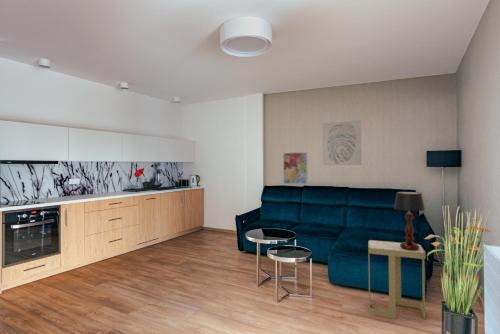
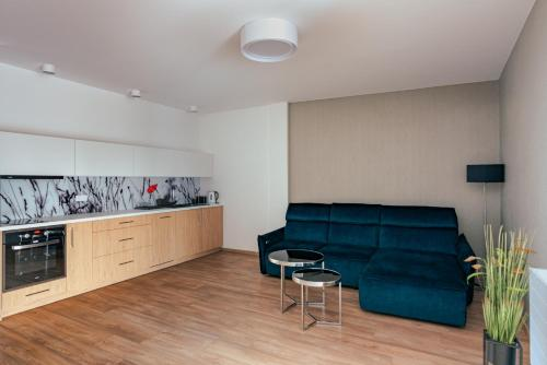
- wall art [322,119,362,166]
- table lamp [393,191,426,250]
- side table [367,239,427,320]
- wall art [282,151,309,186]
